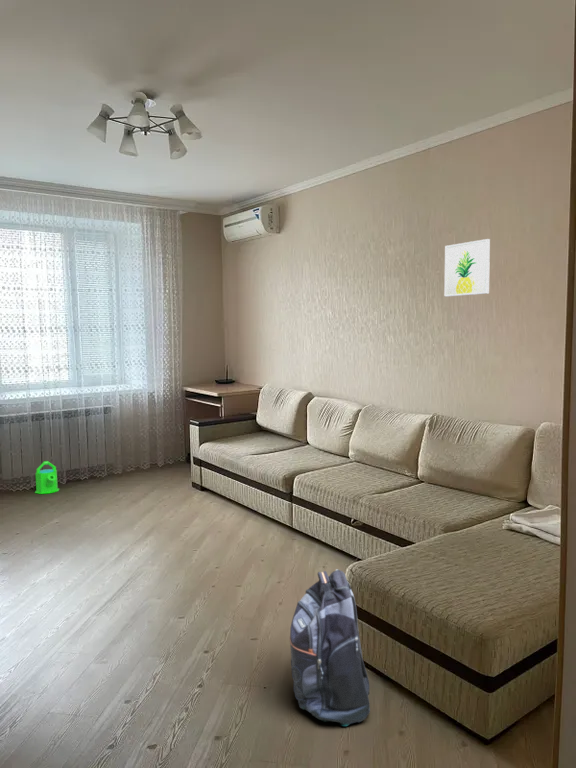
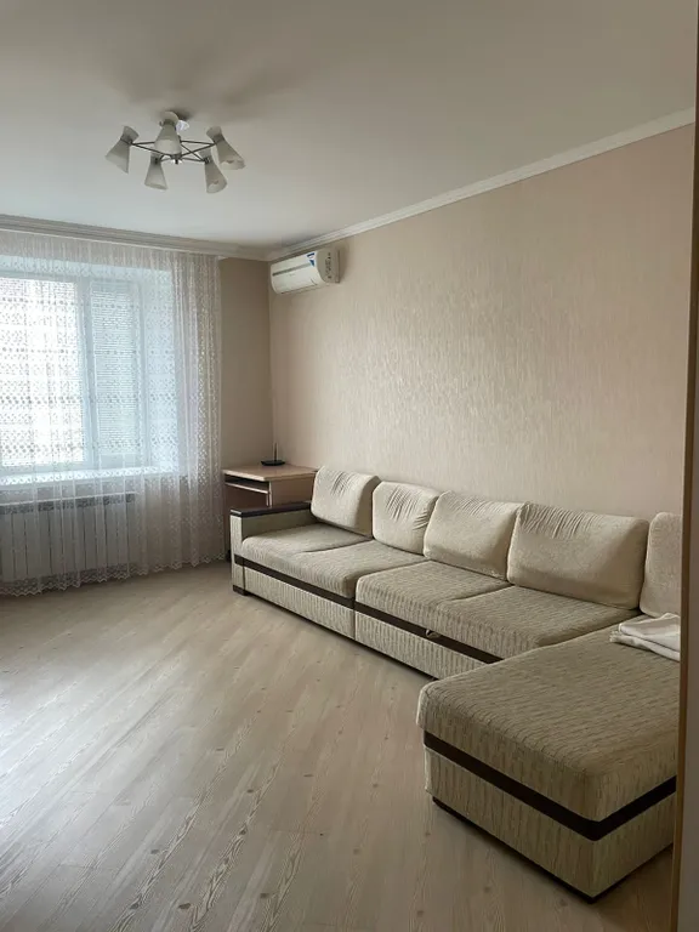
- backpack [289,568,371,727]
- watering can [34,460,60,495]
- wall art [444,238,491,298]
